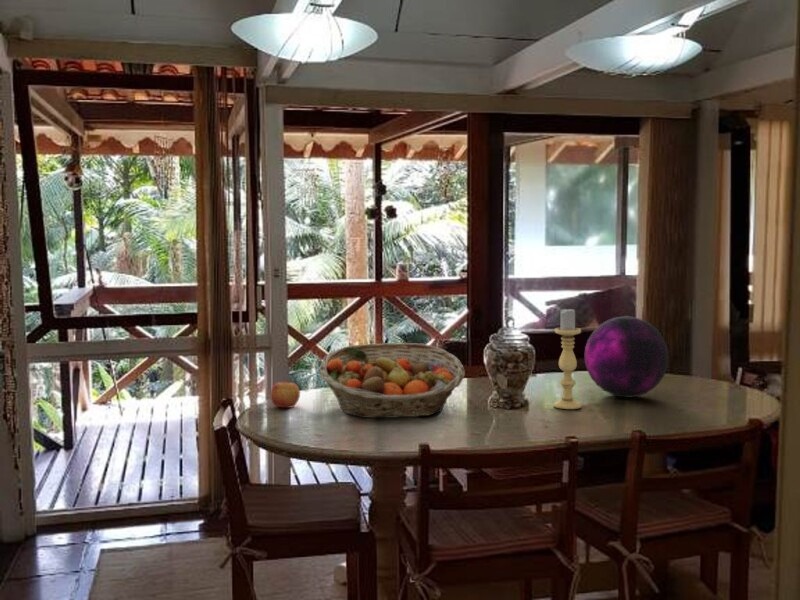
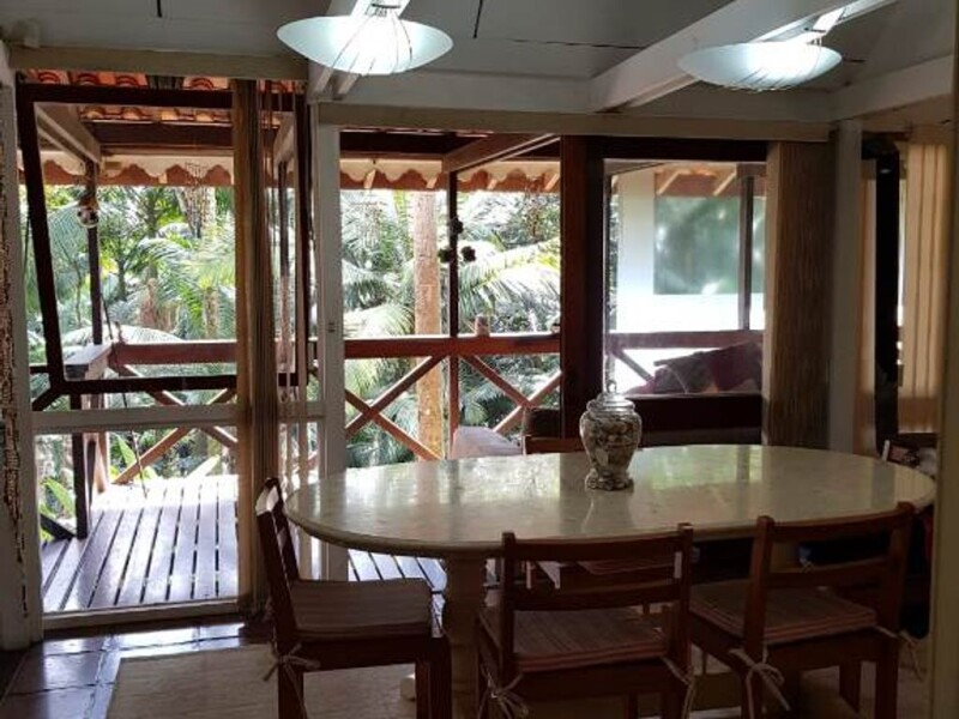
- decorative orb [584,315,670,398]
- apple [270,378,301,409]
- fruit basket [319,342,466,419]
- candle holder [553,307,582,410]
